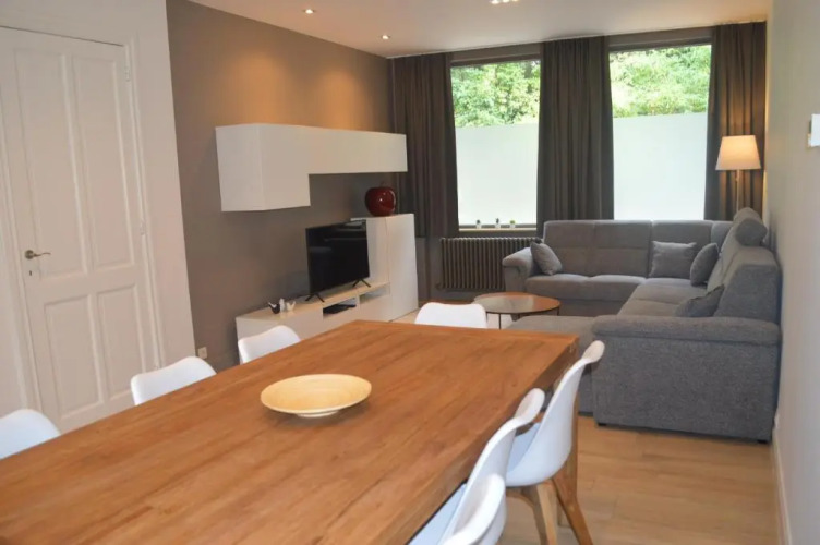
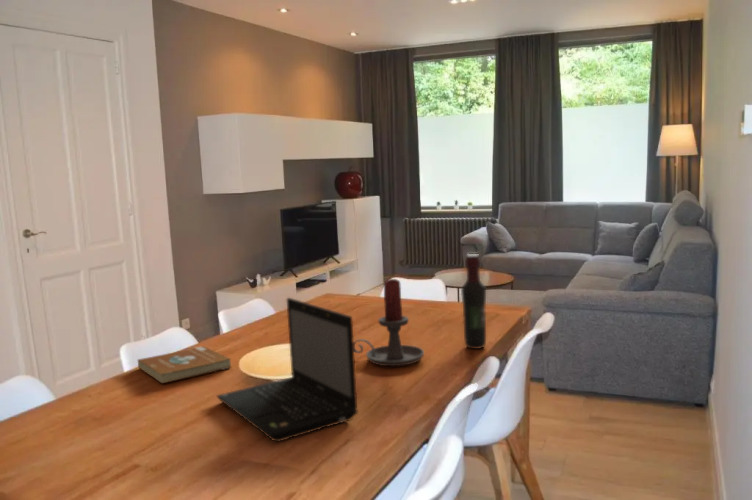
+ laptop [216,297,359,443]
+ candle holder [353,278,425,367]
+ book [137,345,232,384]
+ wine bottle [460,253,487,350]
